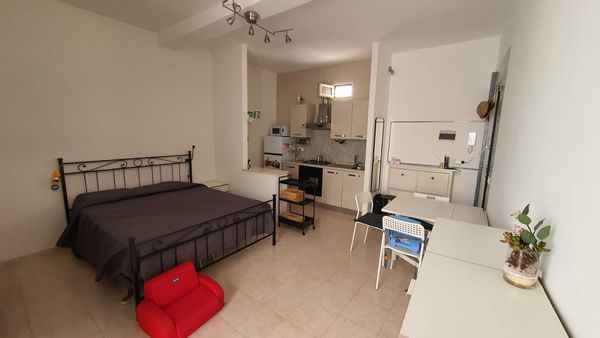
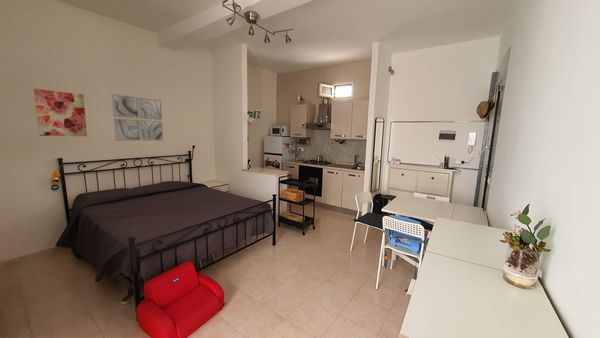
+ wall art [111,93,164,142]
+ wall art [33,88,88,137]
